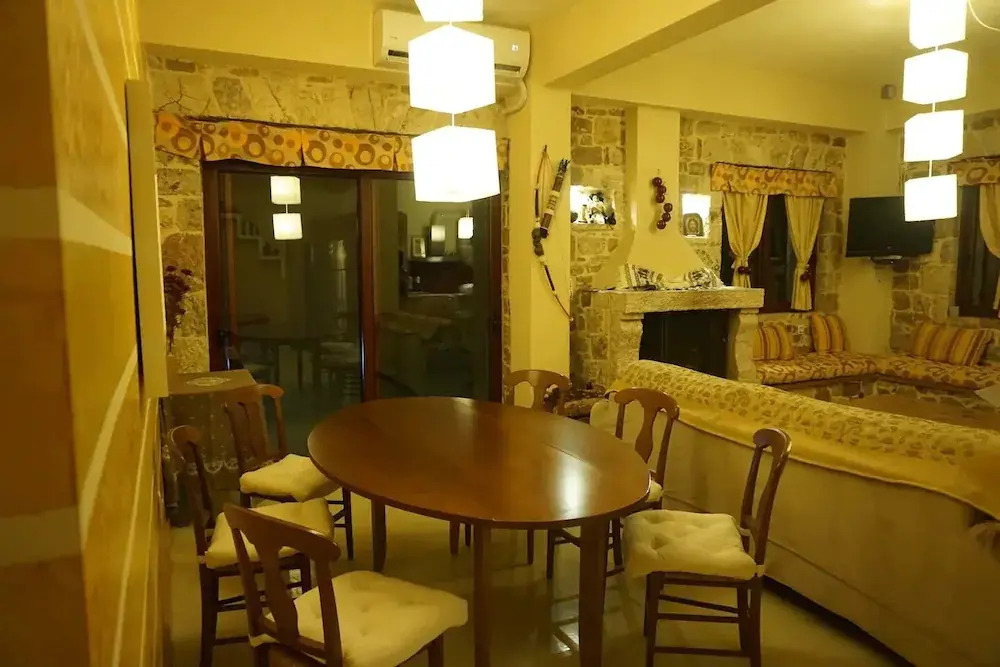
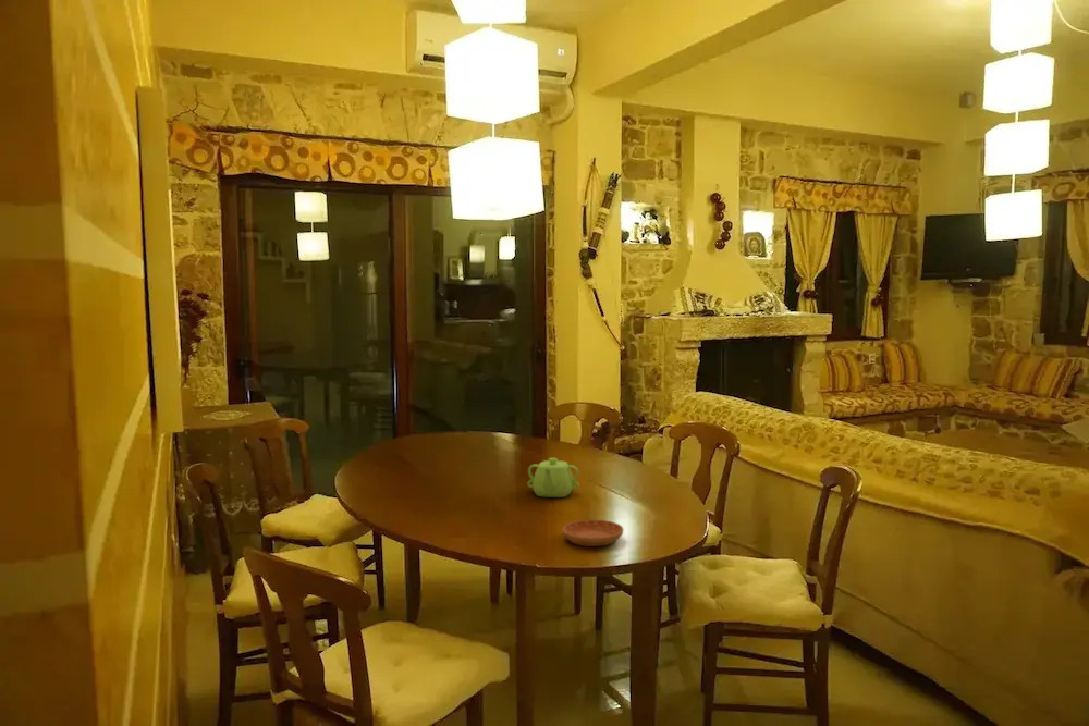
+ teapot [526,457,580,499]
+ saucer [562,518,624,547]
